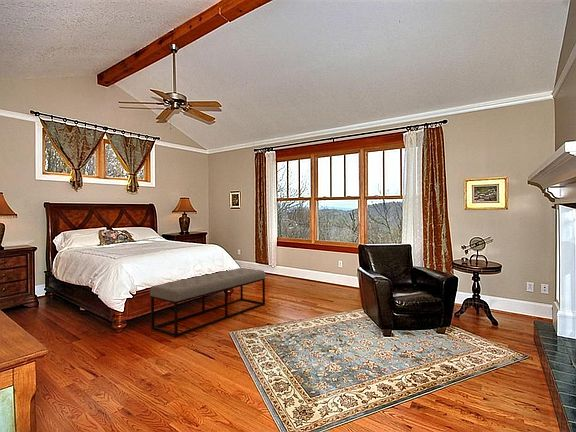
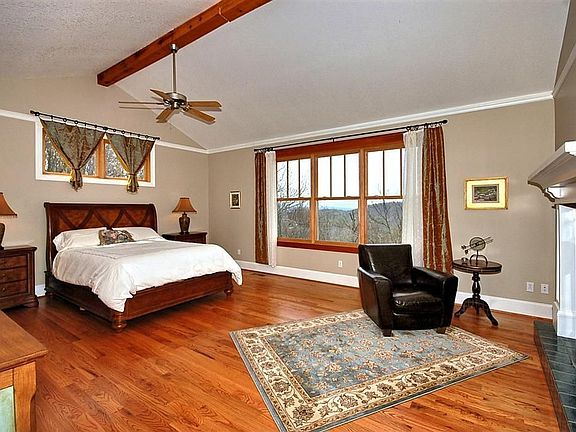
- bench [149,267,266,338]
